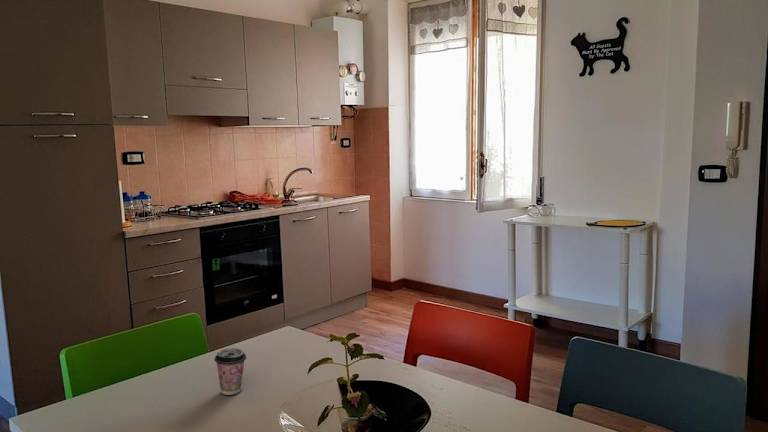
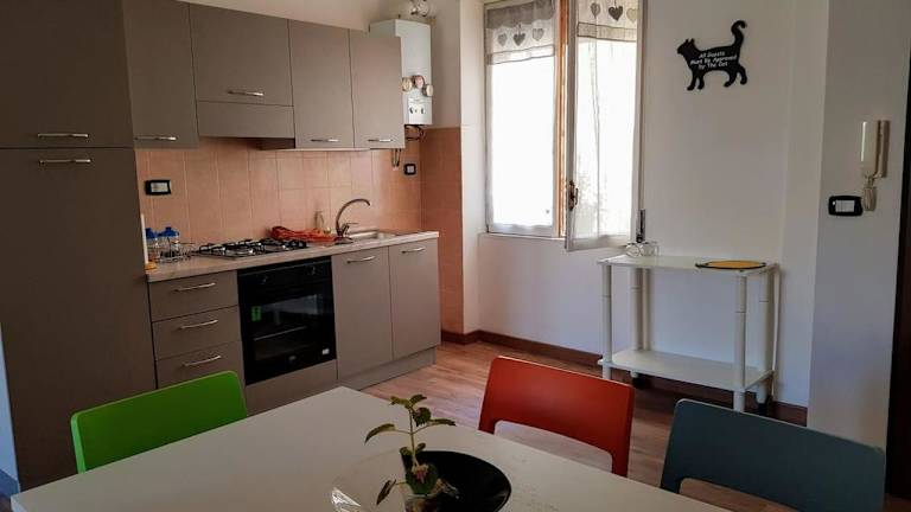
- coffee cup [213,347,247,396]
